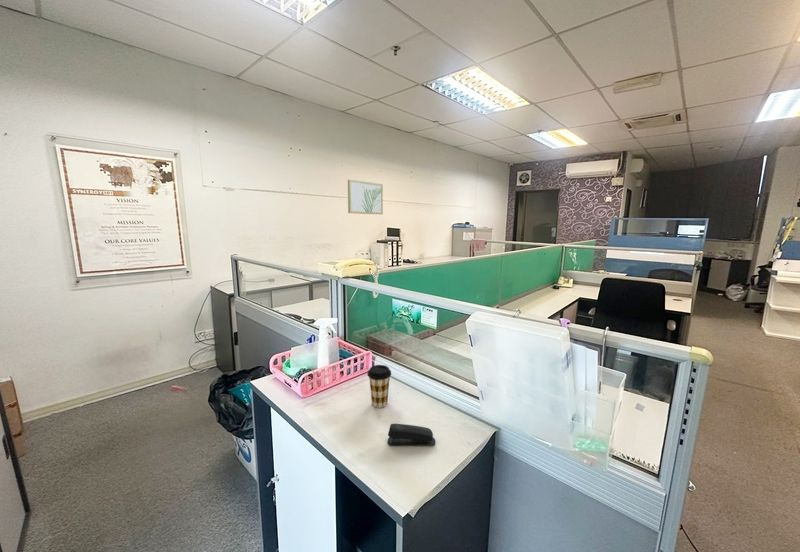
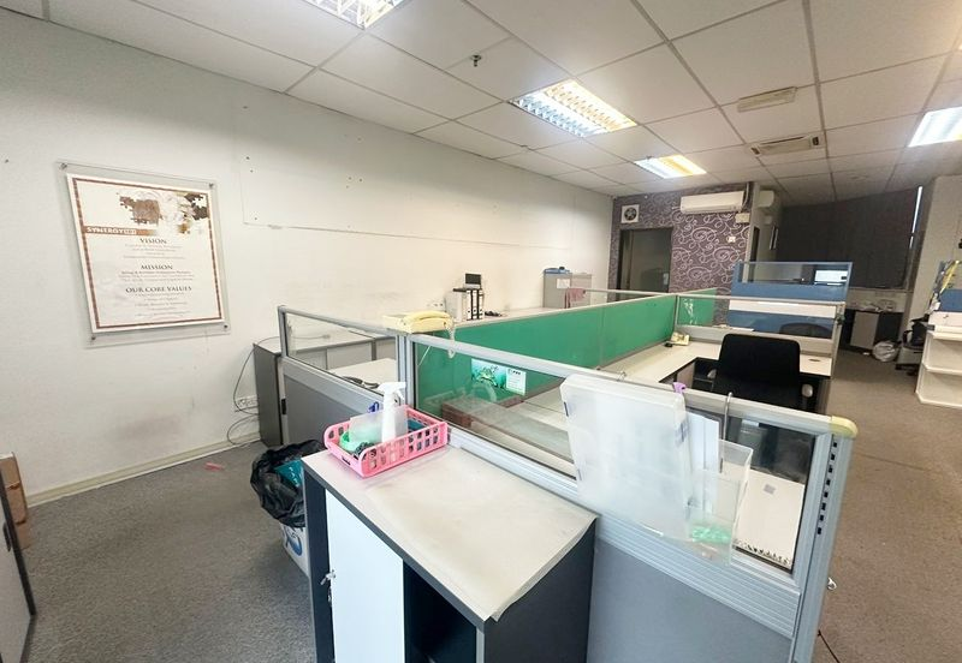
- coffee cup [366,364,392,409]
- wall art [347,179,384,216]
- stapler [387,423,436,446]
